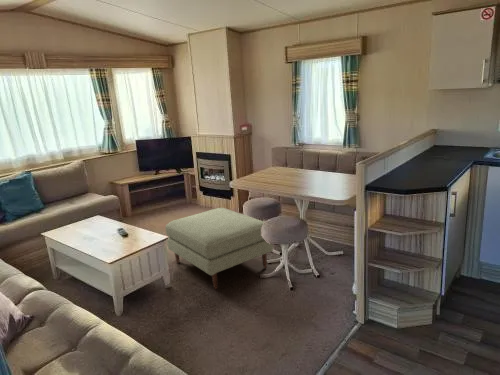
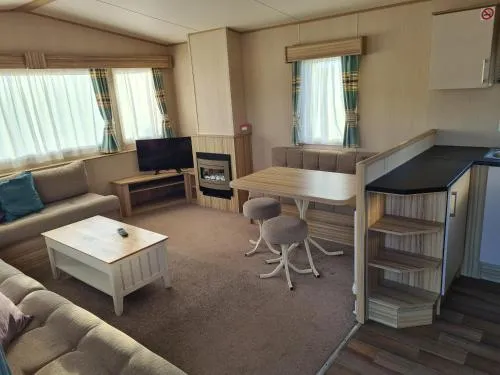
- ottoman [164,207,274,290]
